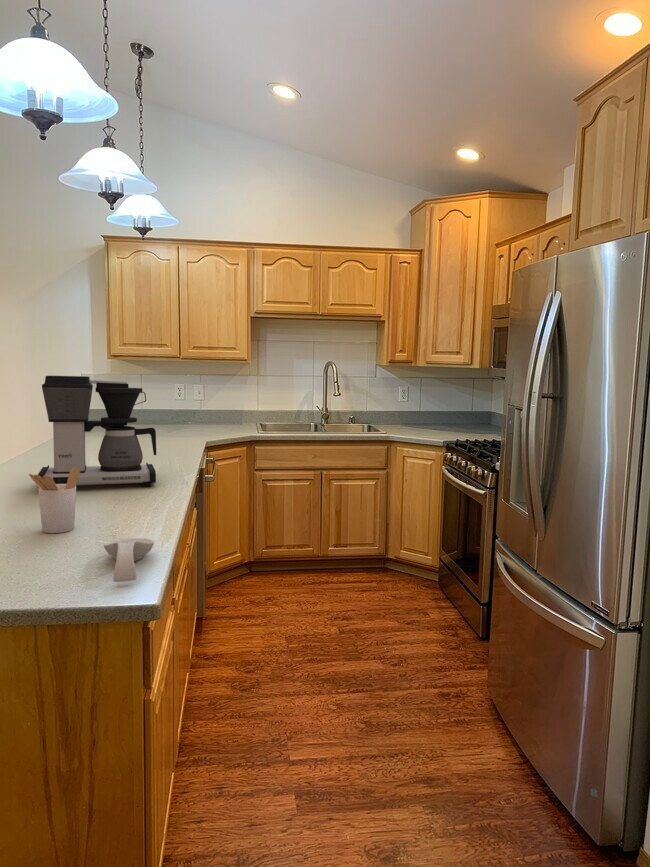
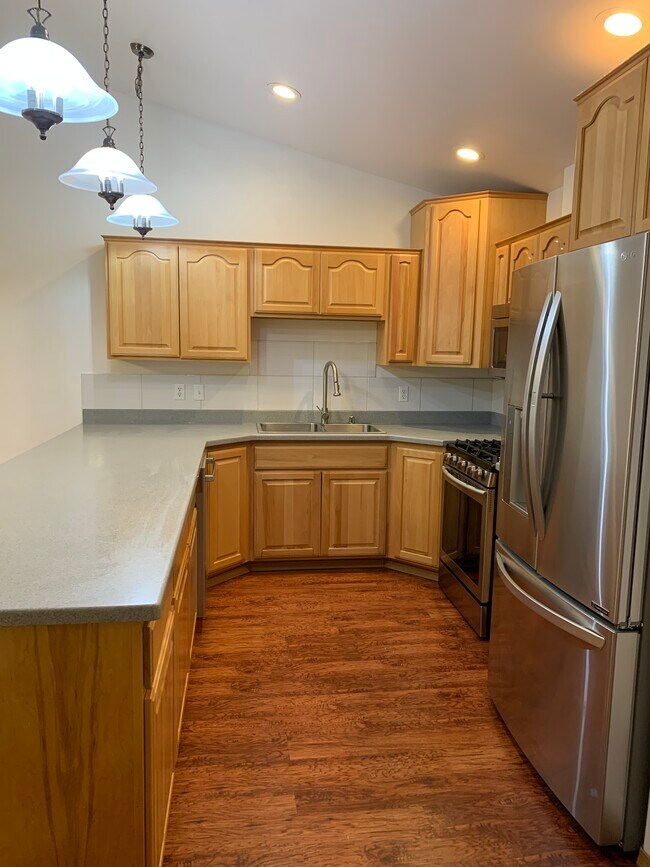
- coffee maker [37,375,157,488]
- utensil holder [28,467,80,534]
- spoon rest [103,537,155,583]
